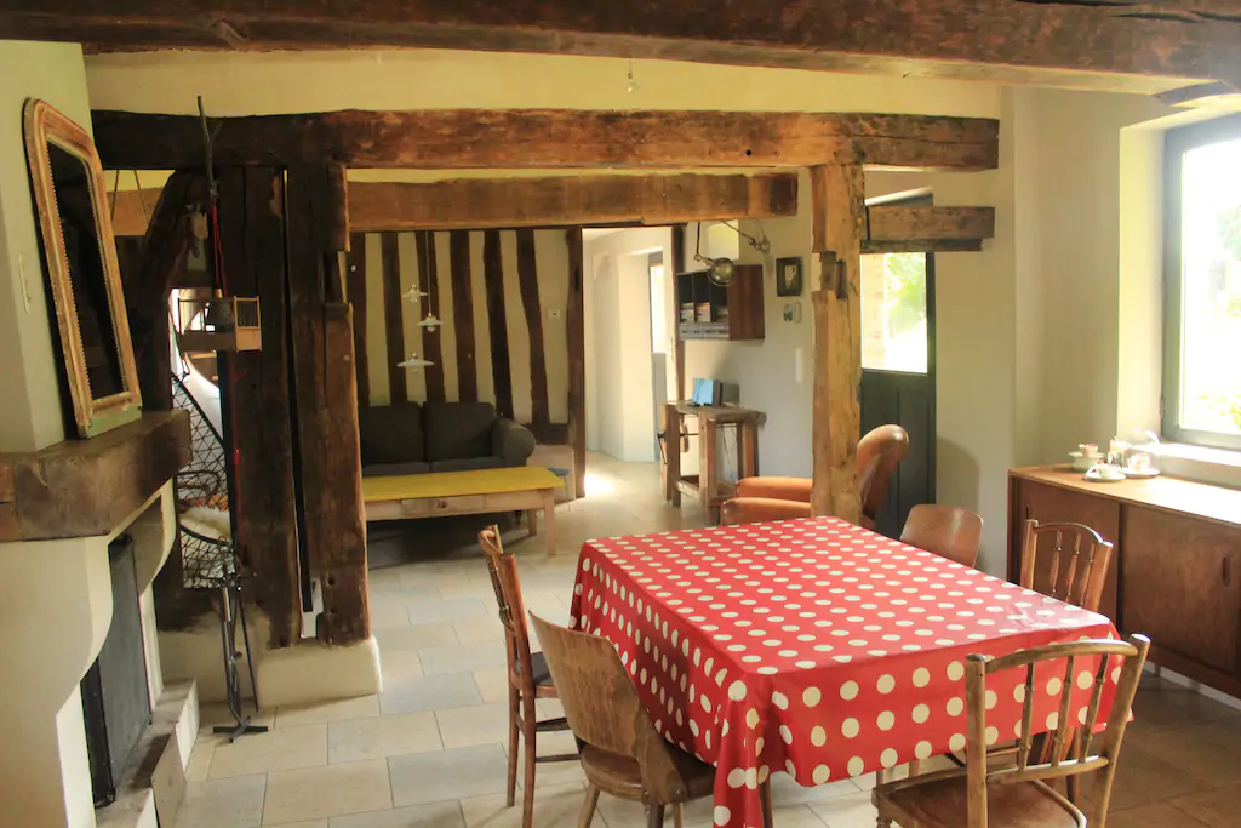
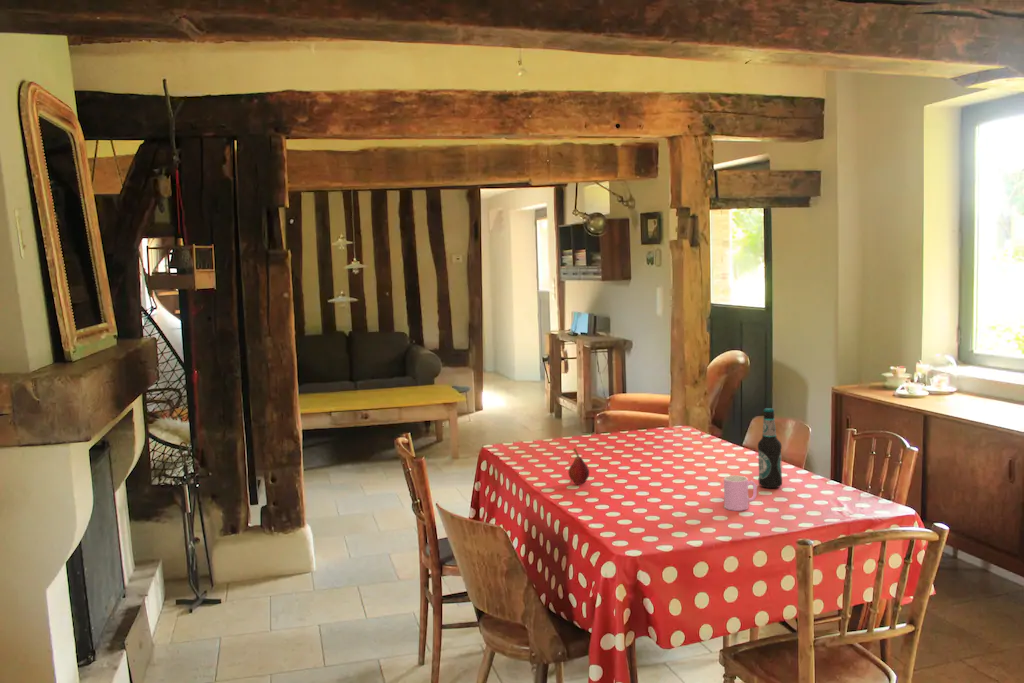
+ bottle [757,407,783,489]
+ fruit [567,447,590,485]
+ cup [723,474,758,512]
